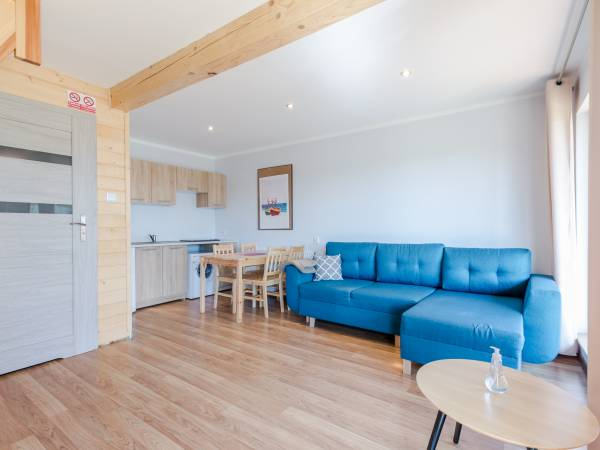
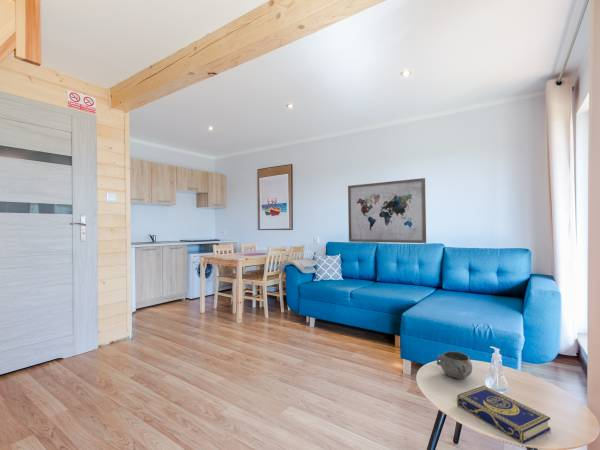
+ decorative bowl [436,350,473,380]
+ book [456,385,551,445]
+ wall art [347,177,427,244]
